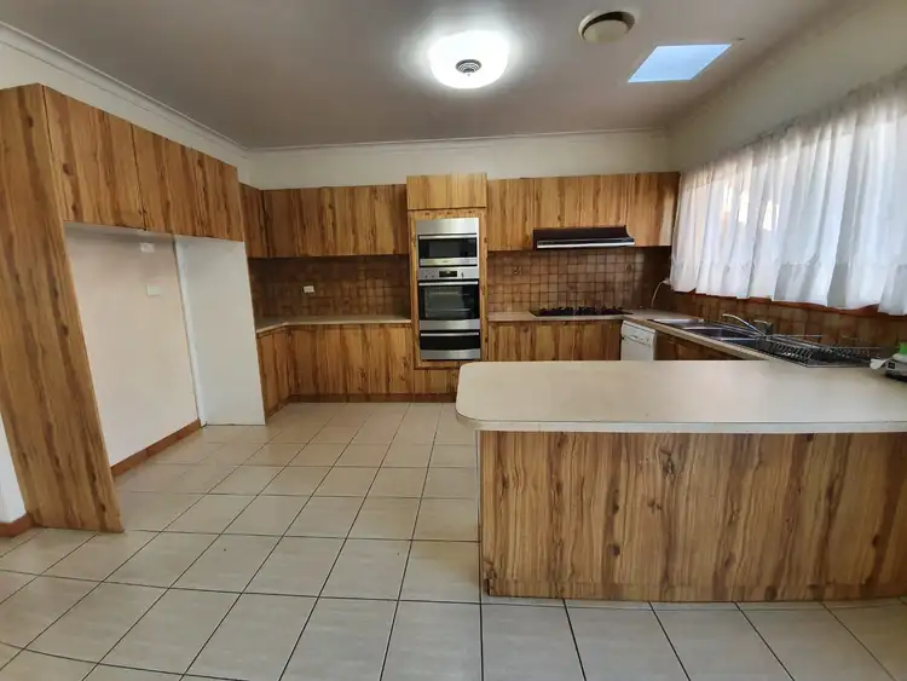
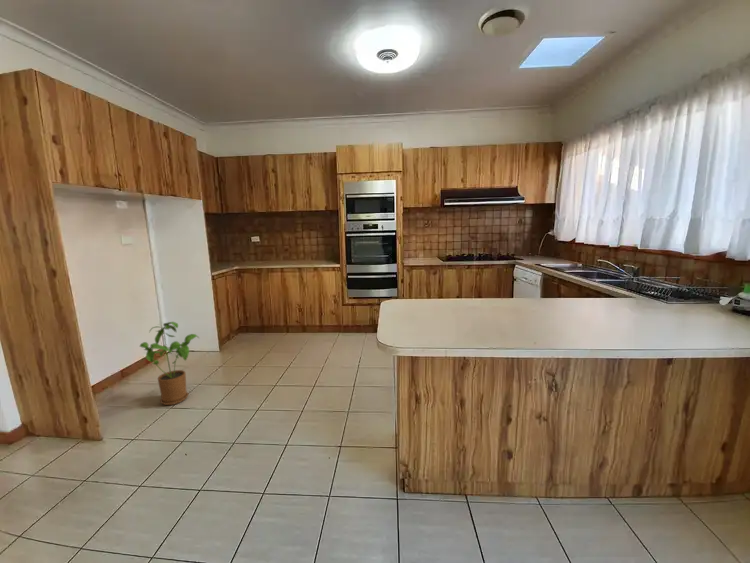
+ house plant [139,321,201,406]
